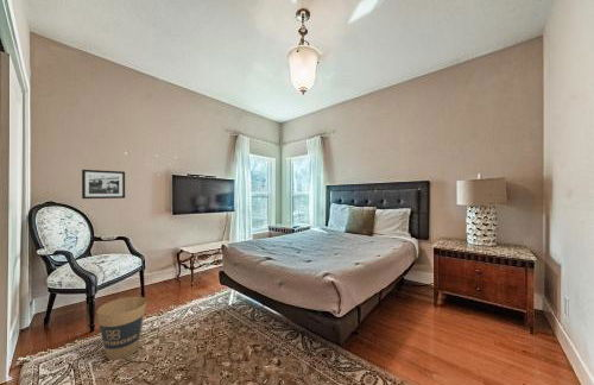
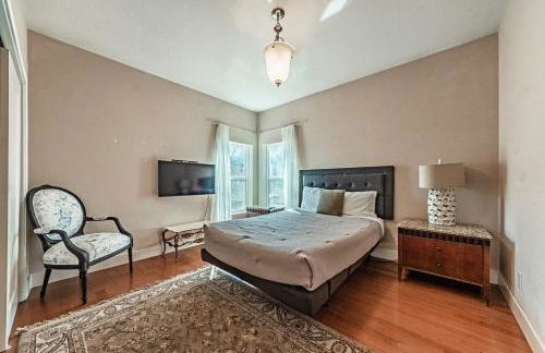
- trash can [96,296,147,361]
- picture frame [81,169,126,200]
